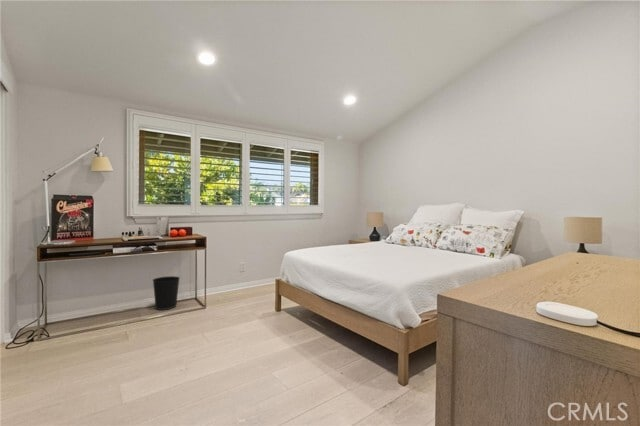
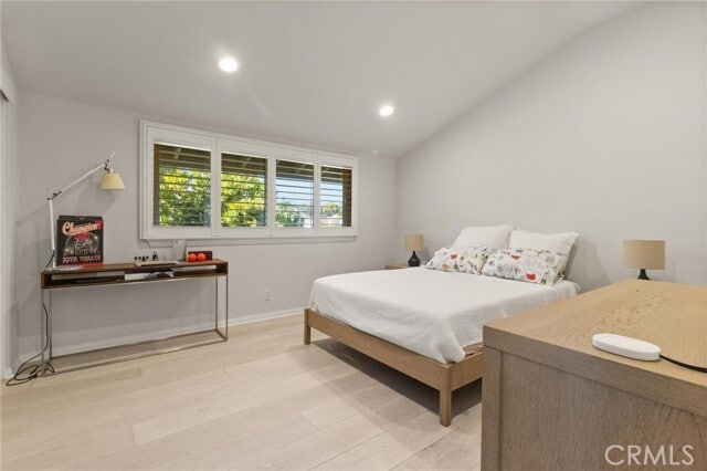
- wastebasket [152,275,181,311]
